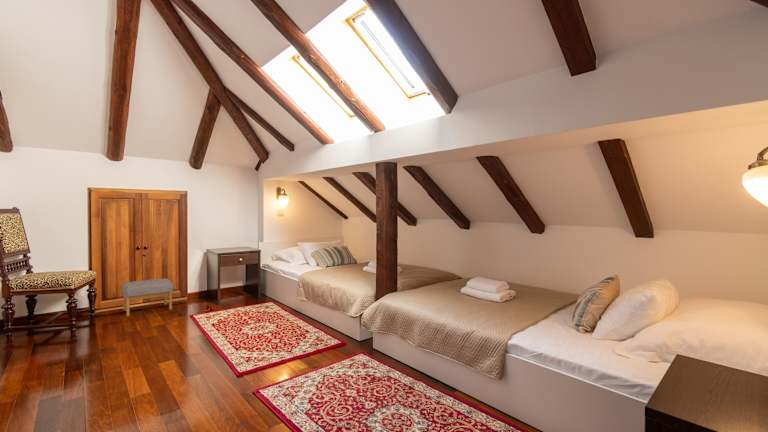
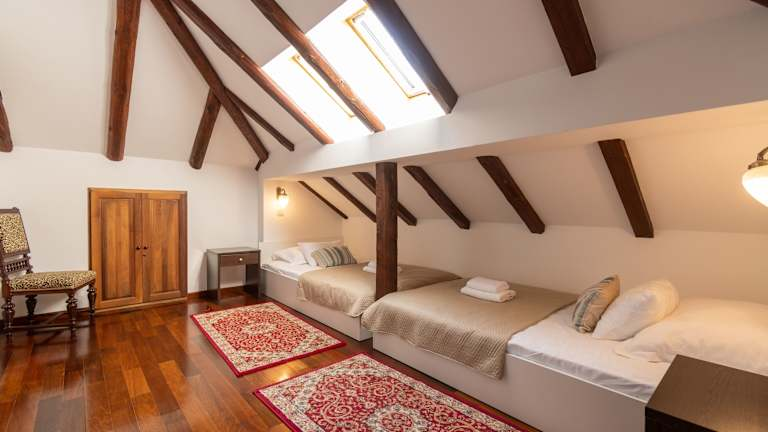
- footstool [121,277,174,317]
